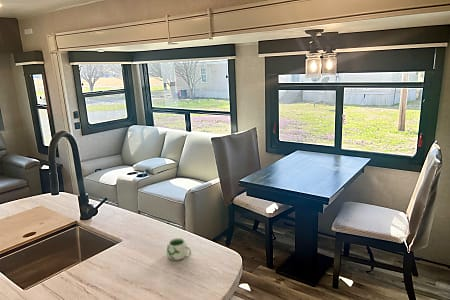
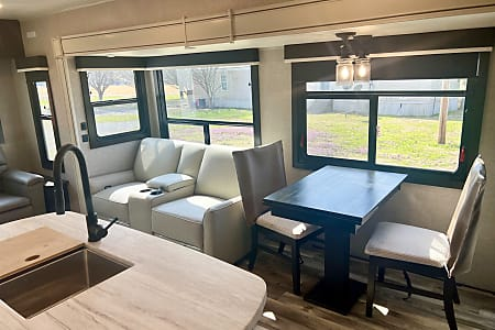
- mug [166,237,192,261]
